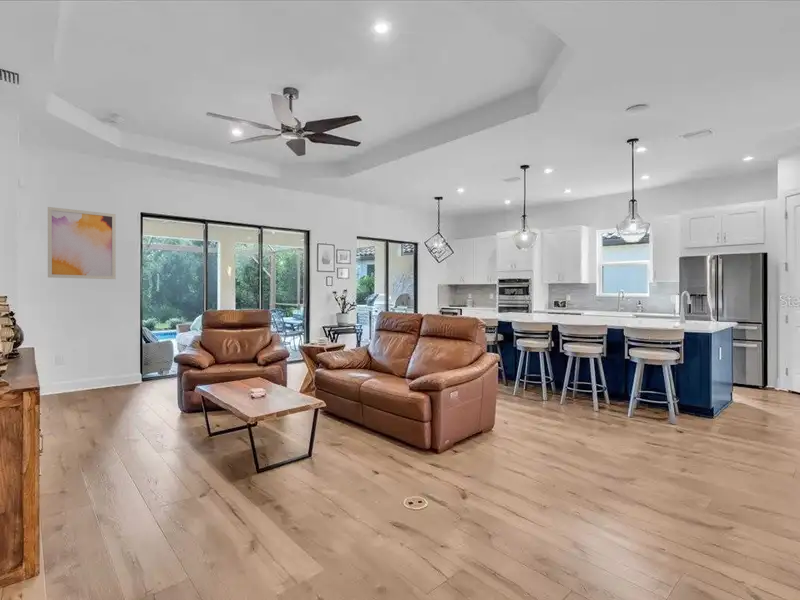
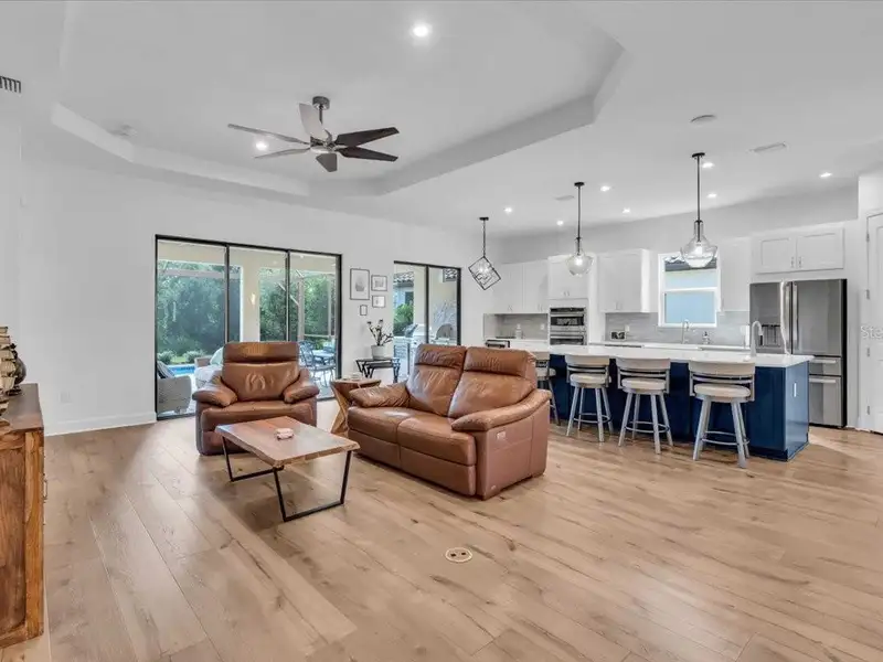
- wall art [47,206,117,280]
